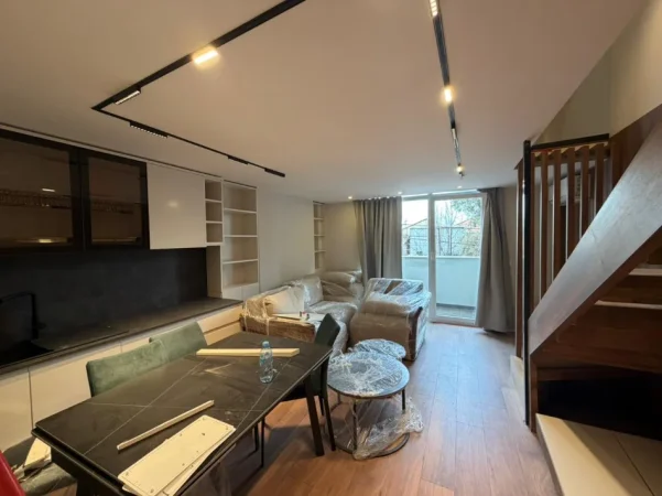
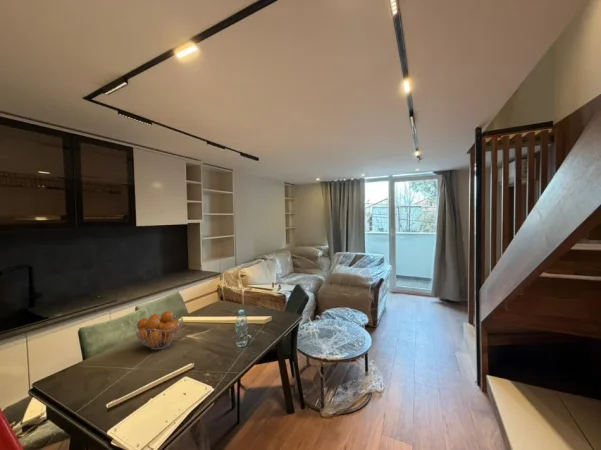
+ fruit basket [133,310,184,351]
